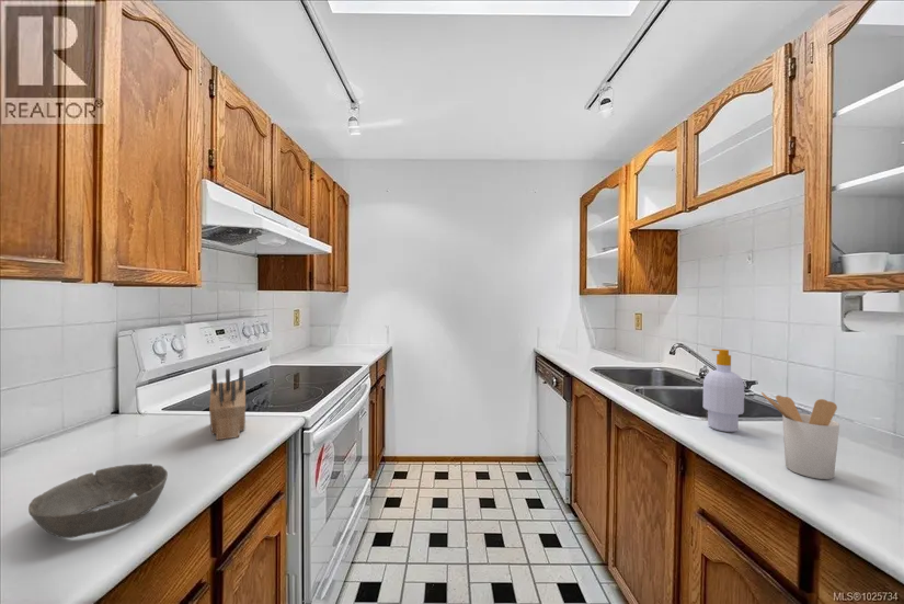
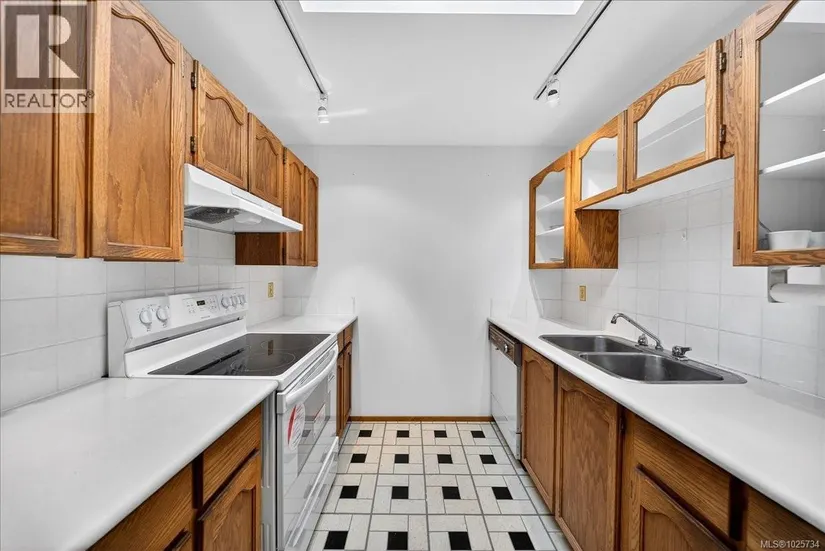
- soap bottle [702,347,745,433]
- knife block [208,367,247,441]
- utensil holder [760,391,840,480]
- bowl [27,463,169,539]
